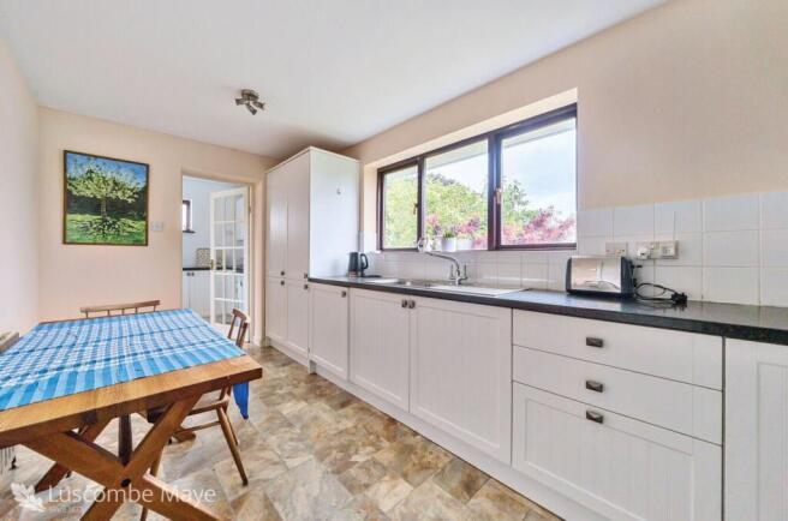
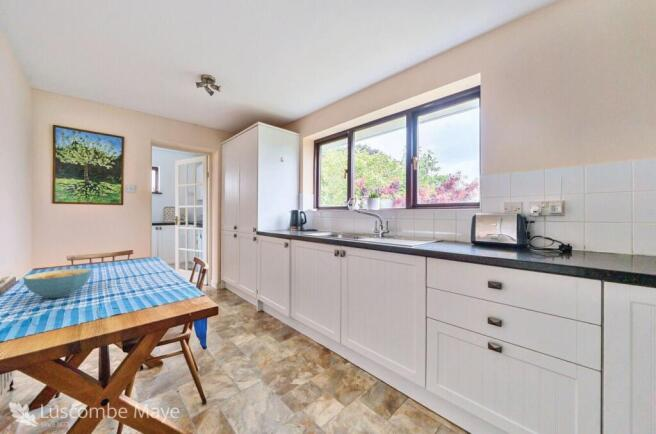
+ cereal bowl [22,268,92,299]
